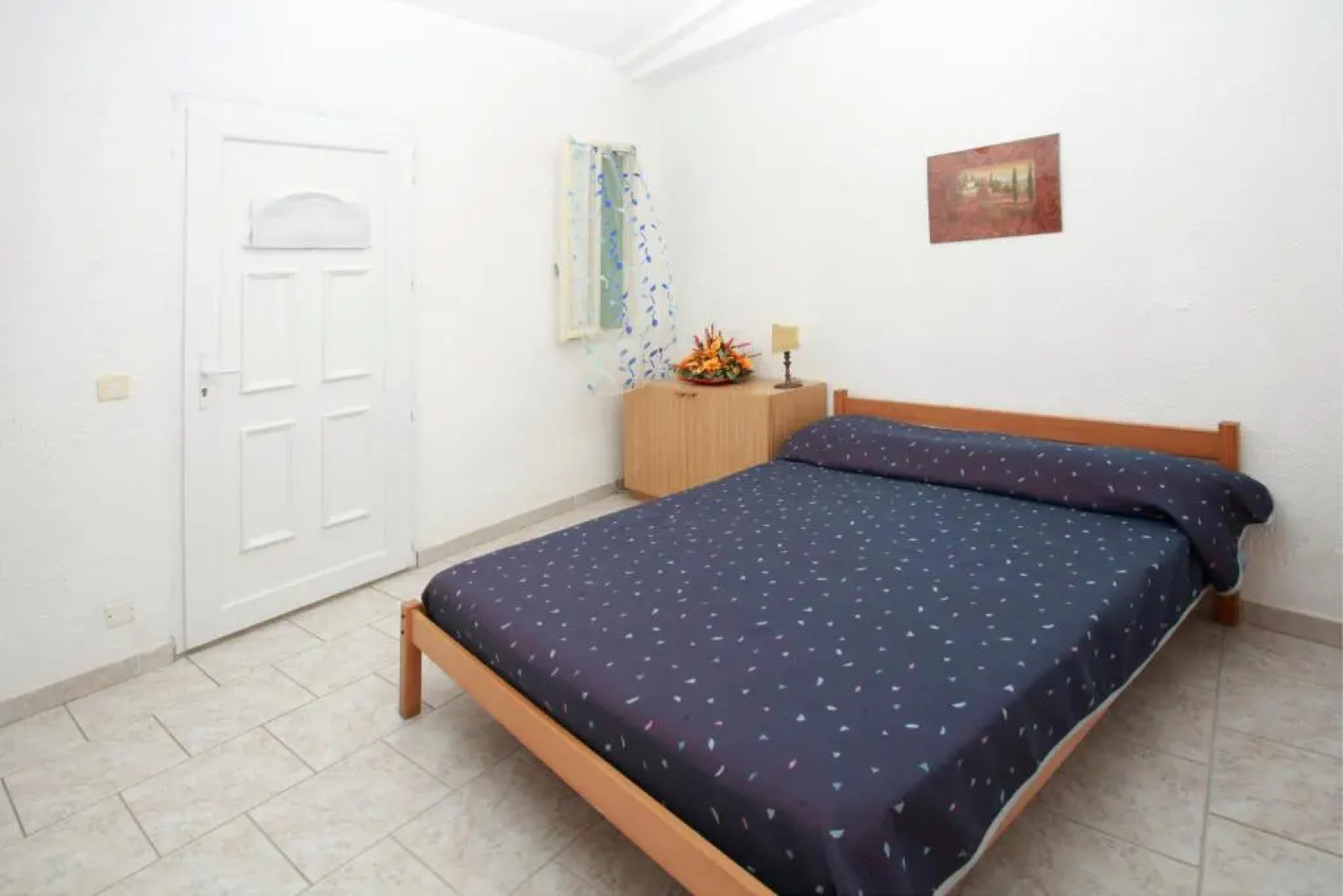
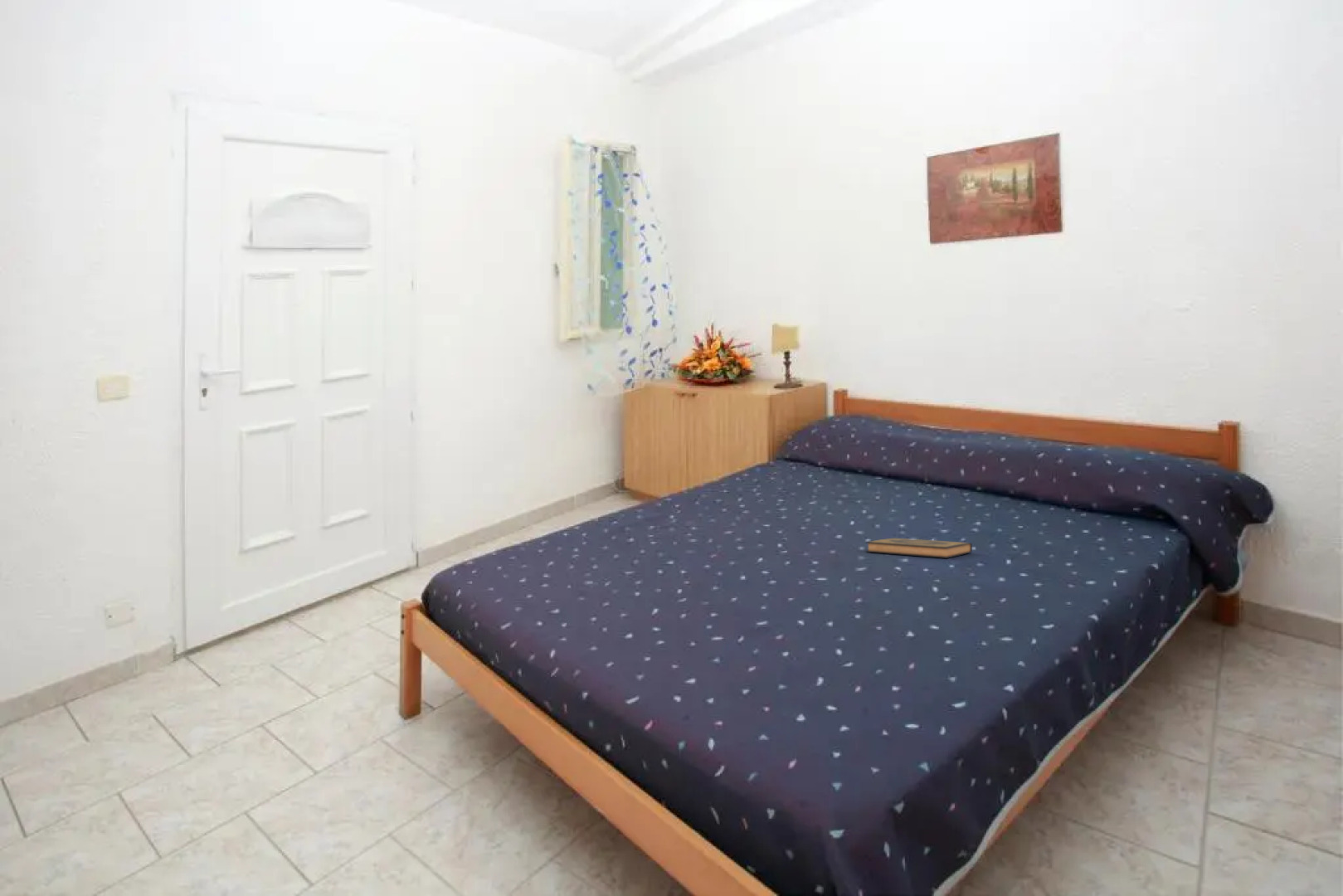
+ hardback book [865,538,973,559]
